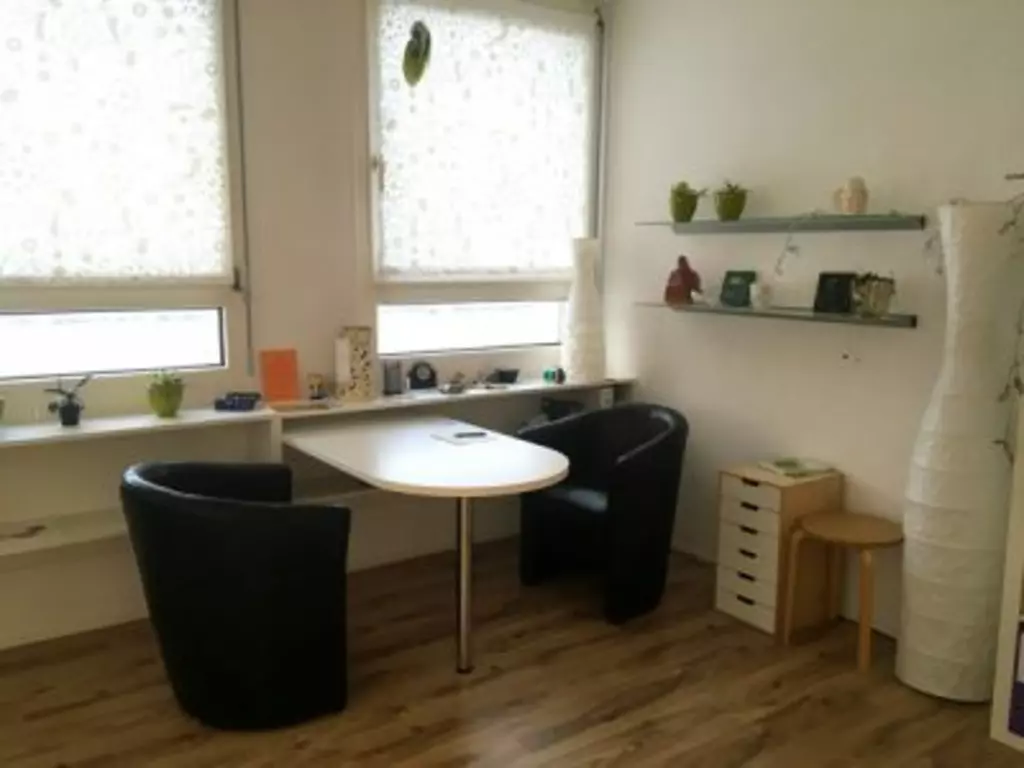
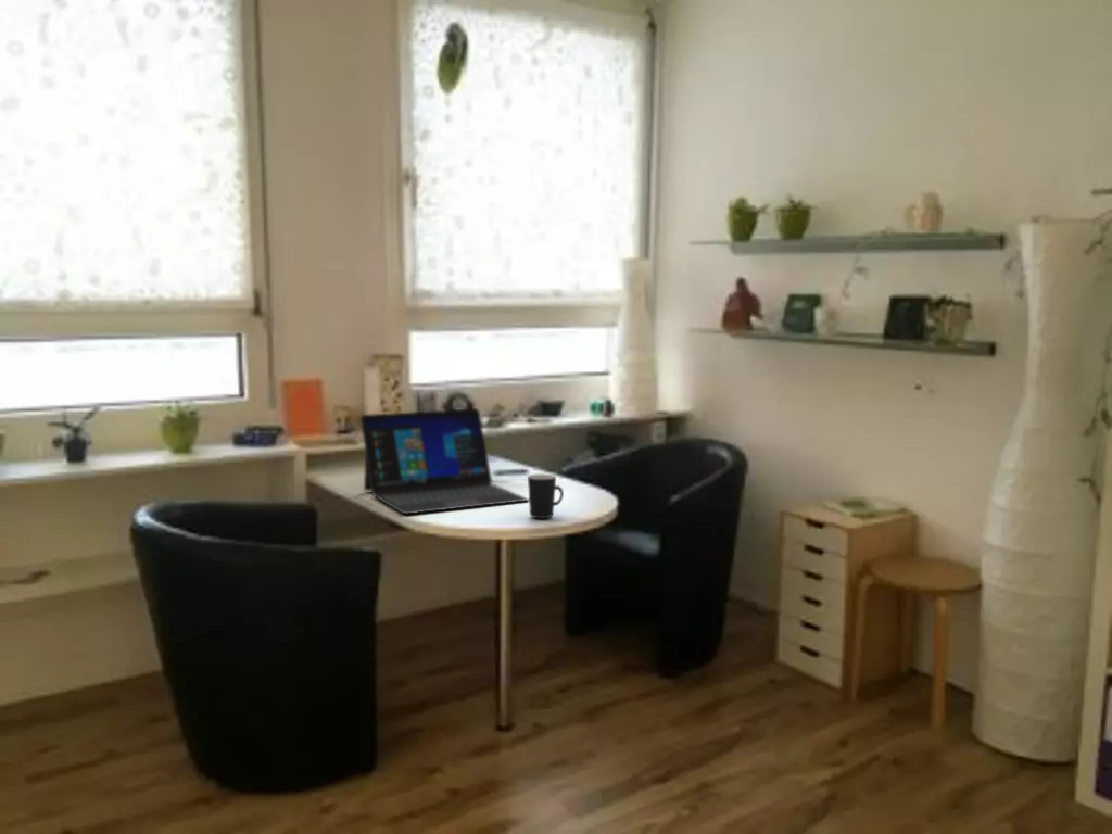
+ mug [527,472,565,519]
+ laptop [359,407,529,515]
